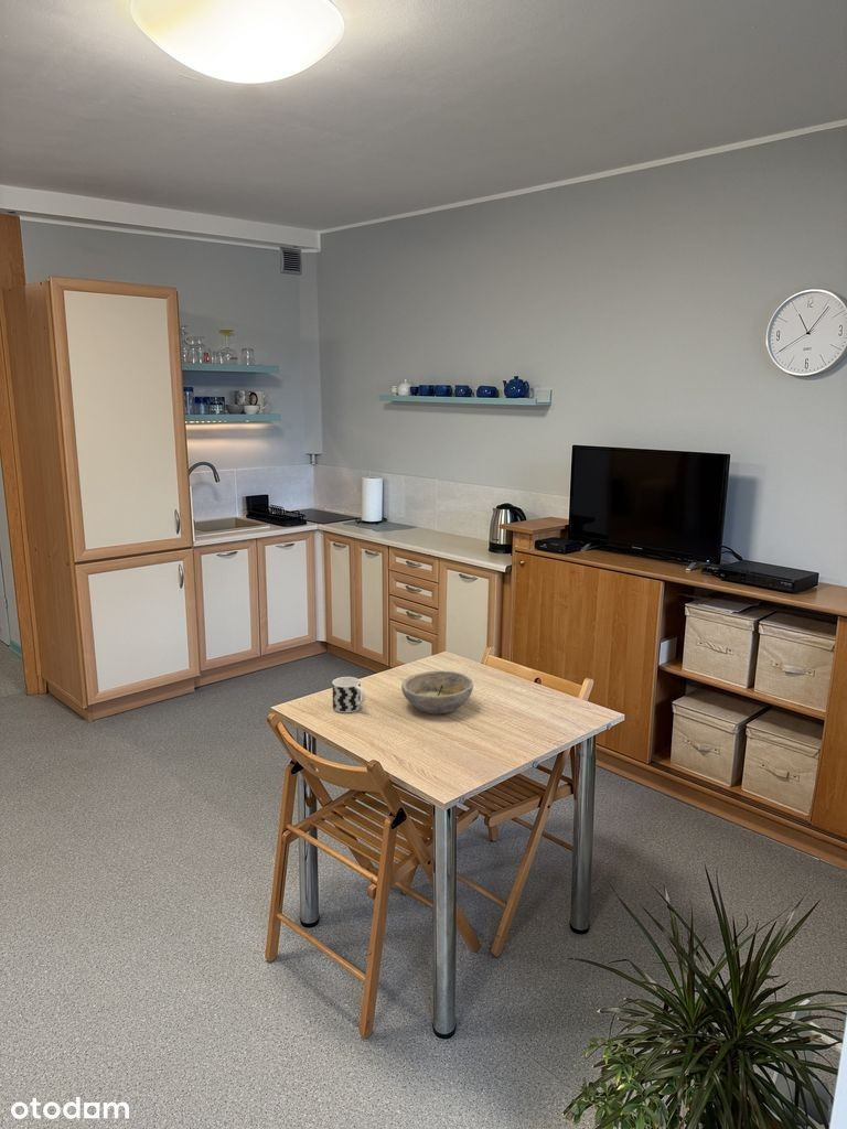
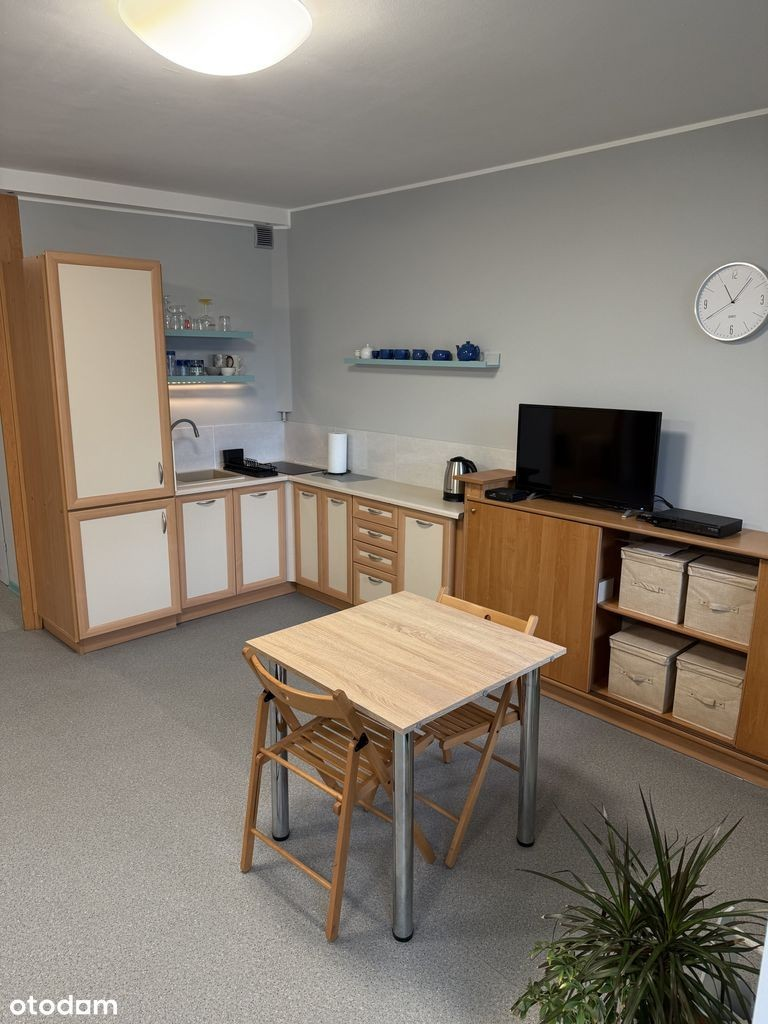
- cup [331,676,366,713]
- bowl [400,670,474,714]
